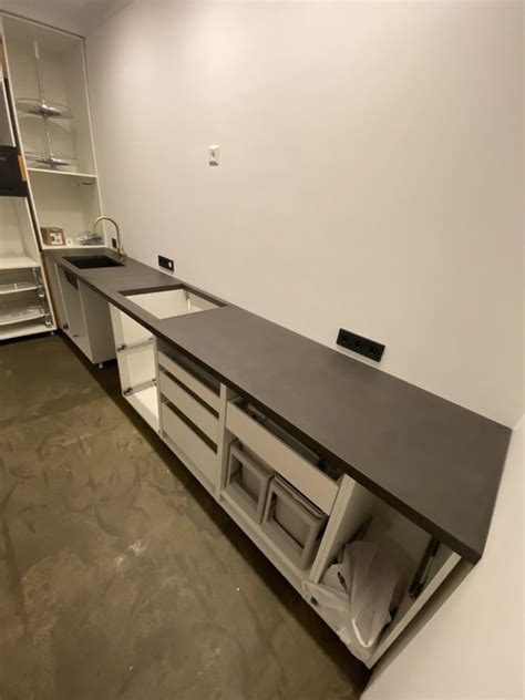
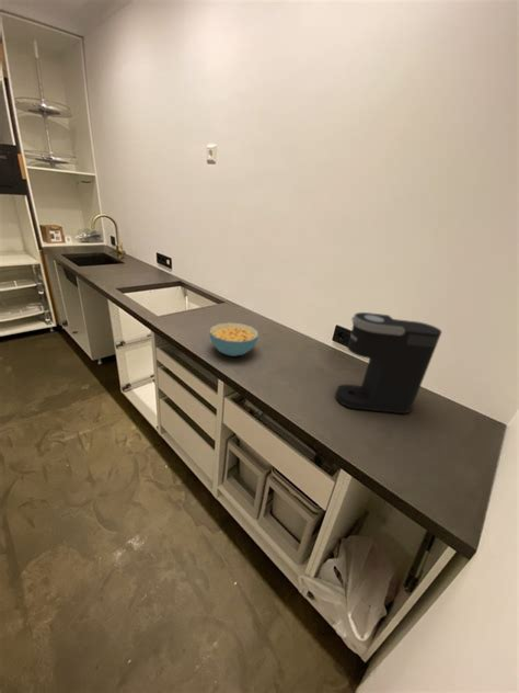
+ coffee maker [334,311,442,414]
+ cereal bowl [208,321,260,357]
